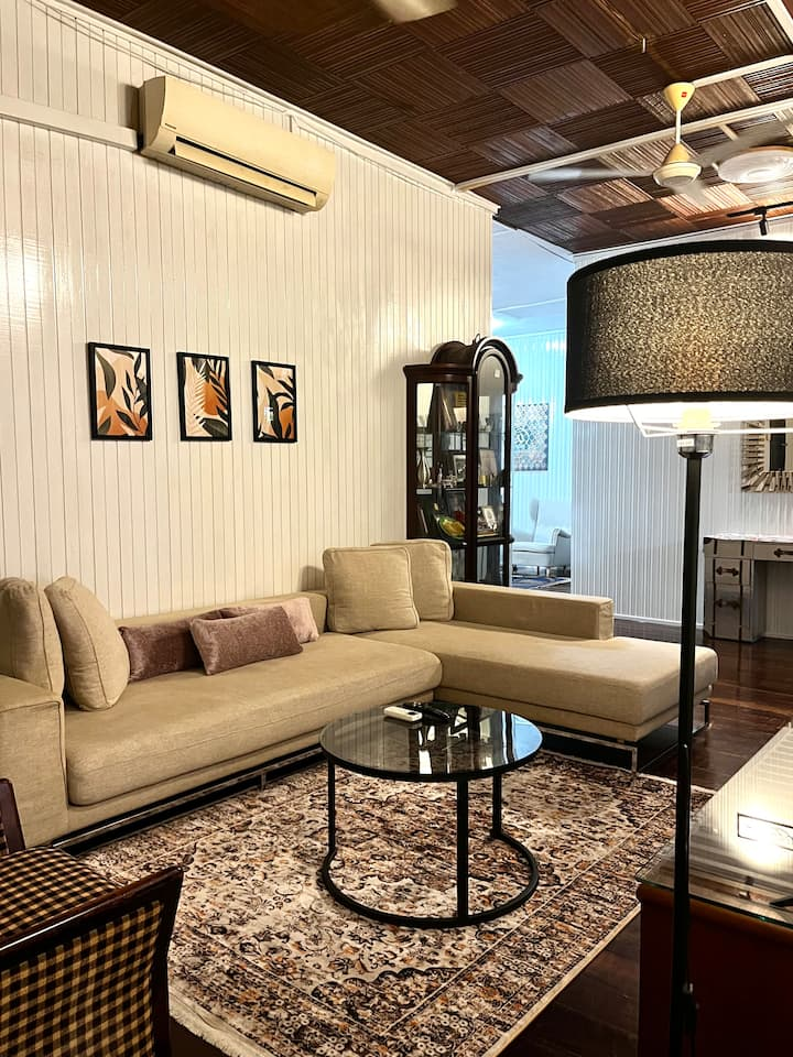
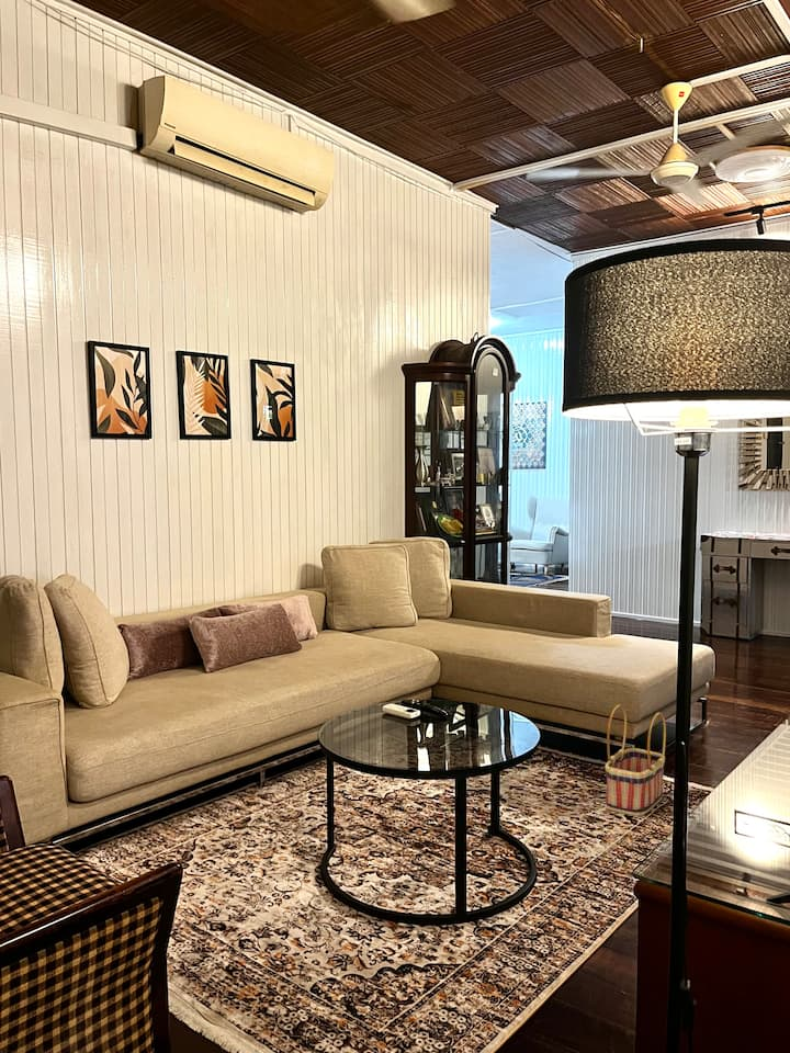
+ basket [605,703,667,817]
